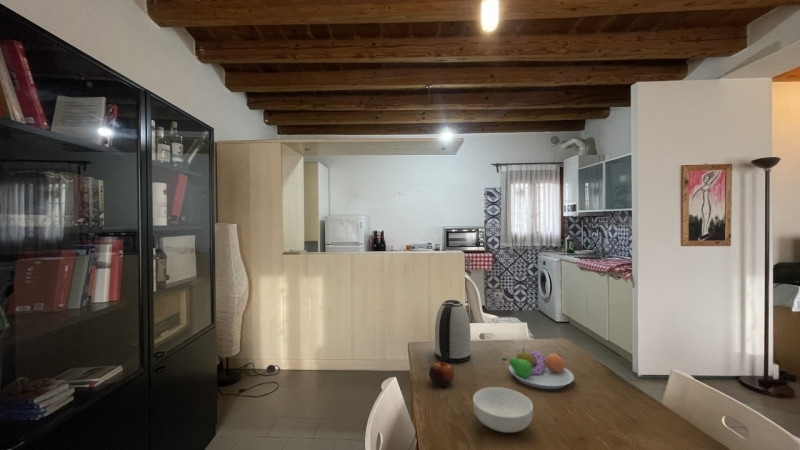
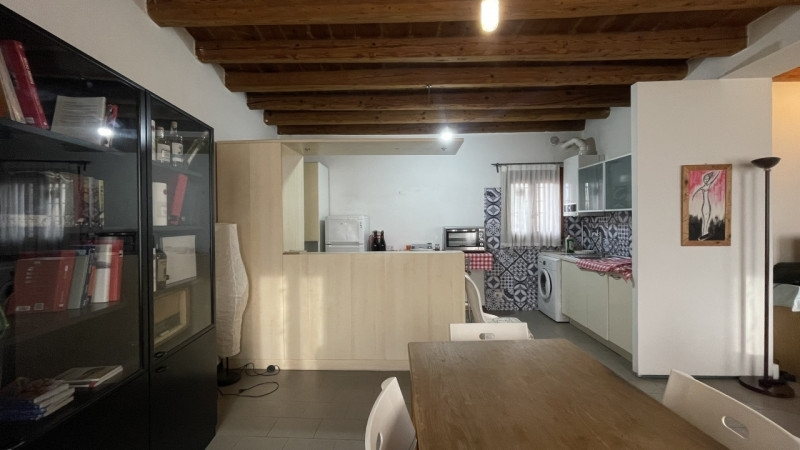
- fruit bowl [501,346,575,390]
- kettle [434,299,472,364]
- cereal bowl [472,386,534,433]
- apple [428,361,455,387]
